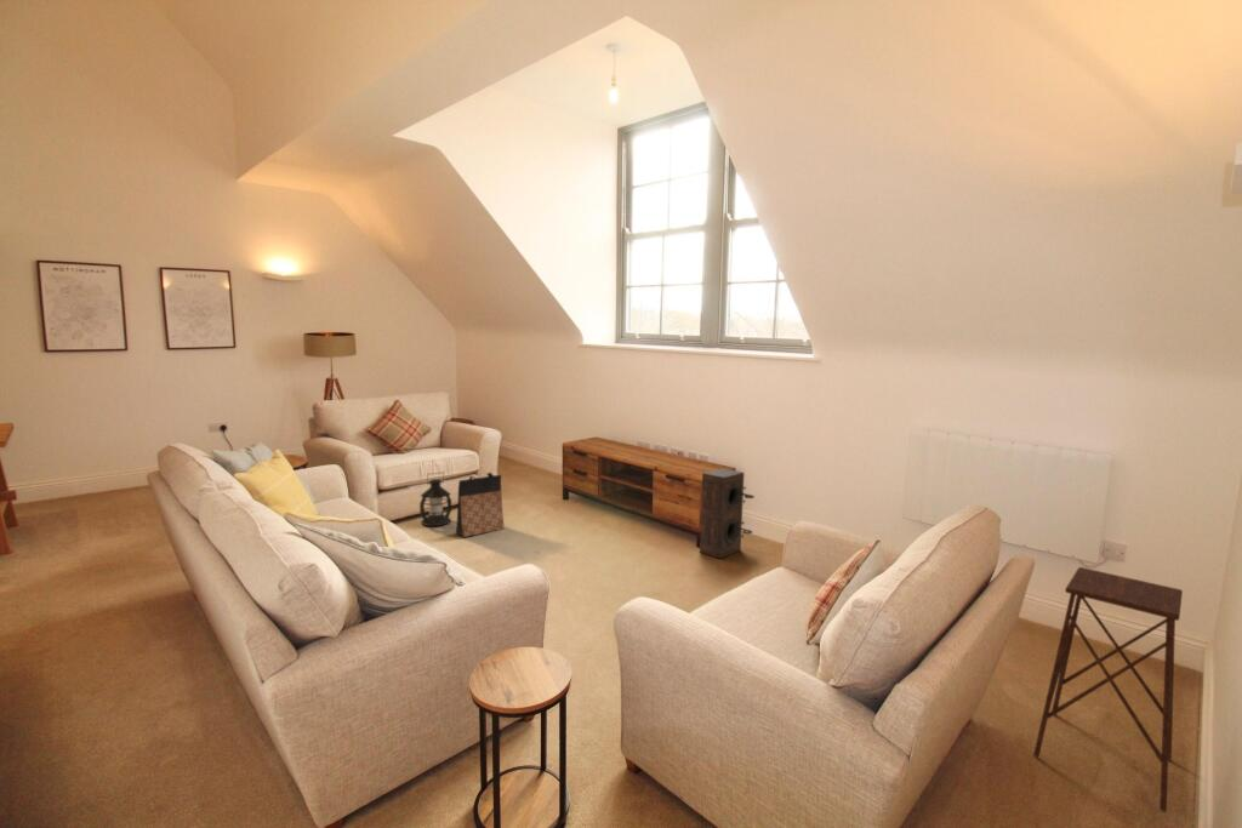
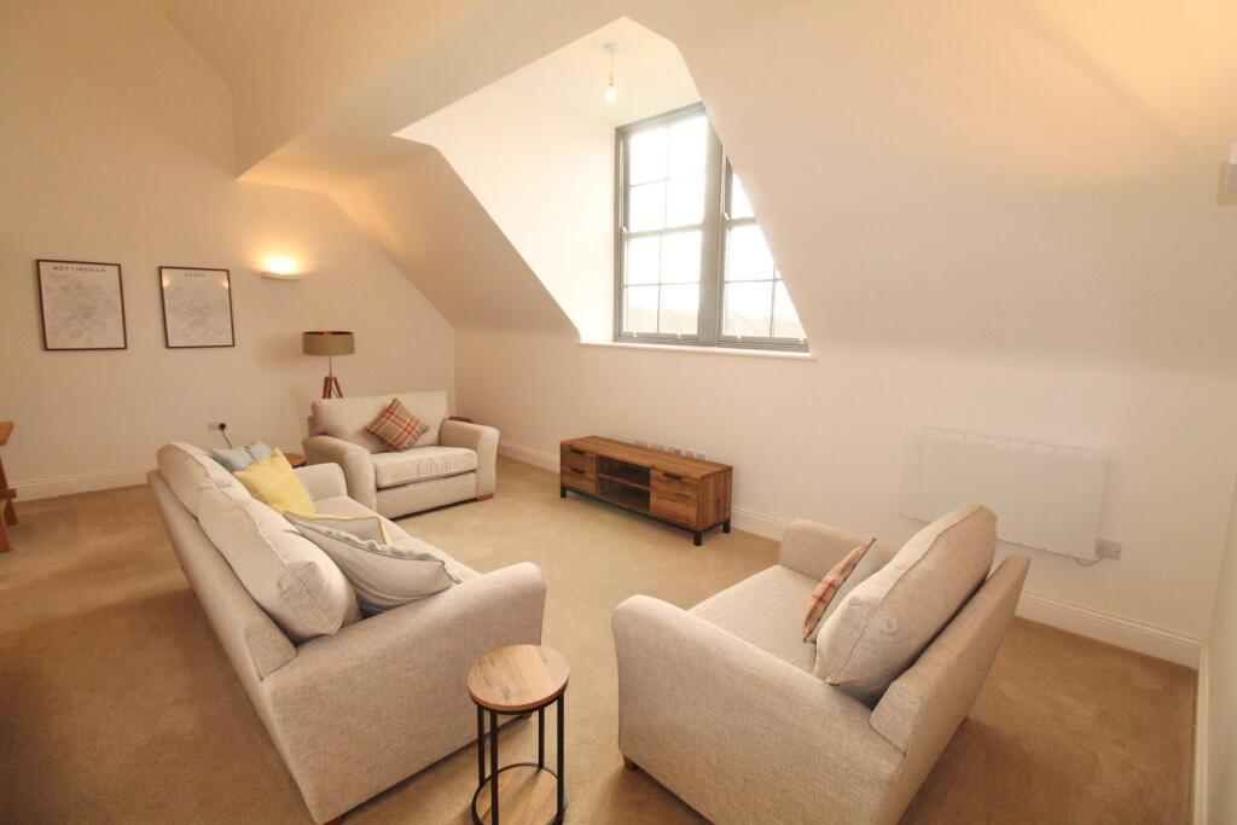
- speaker [699,467,756,560]
- lantern [418,472,452,527]
- bag [455,472,506,538]
- side table [1032,566,1184,813]
